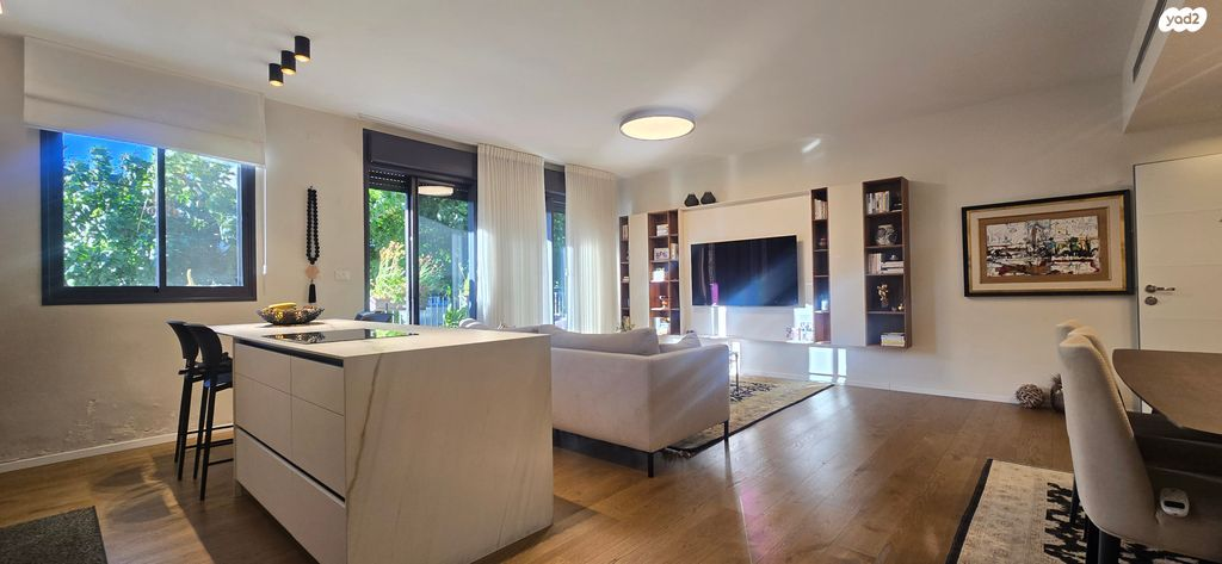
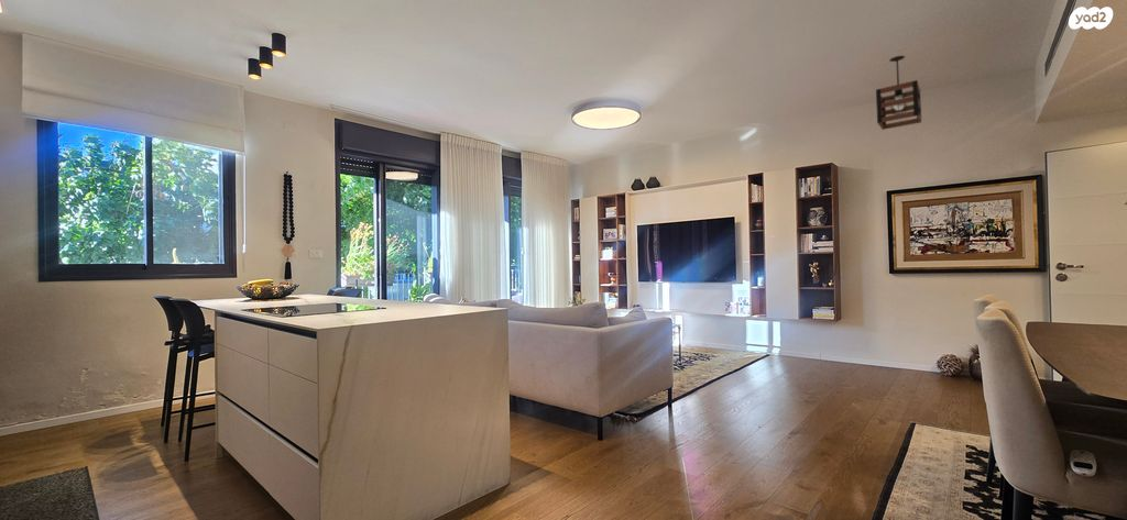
+ pendant light [875,55,922,131]
